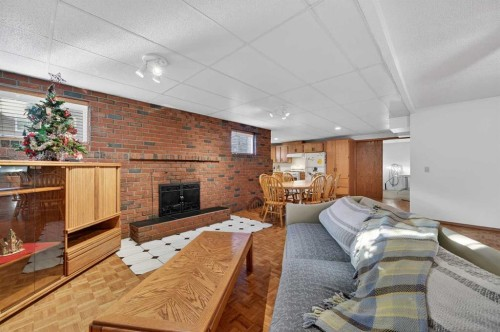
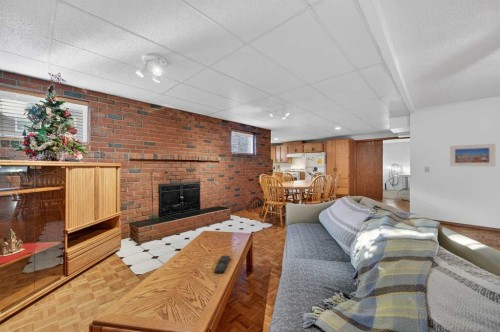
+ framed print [449,143,496,167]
+ remote control [213,254,231,274]
